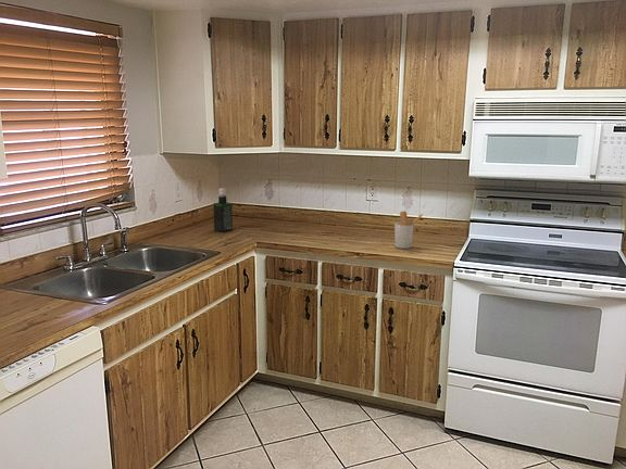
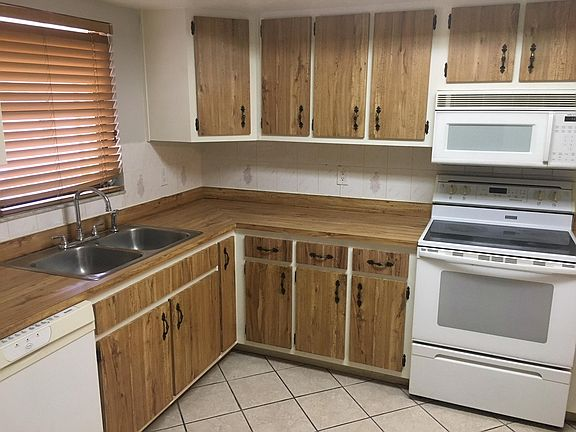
- utensil holder [393,210,424,250]
- spray bottle [212,187,234,233]
